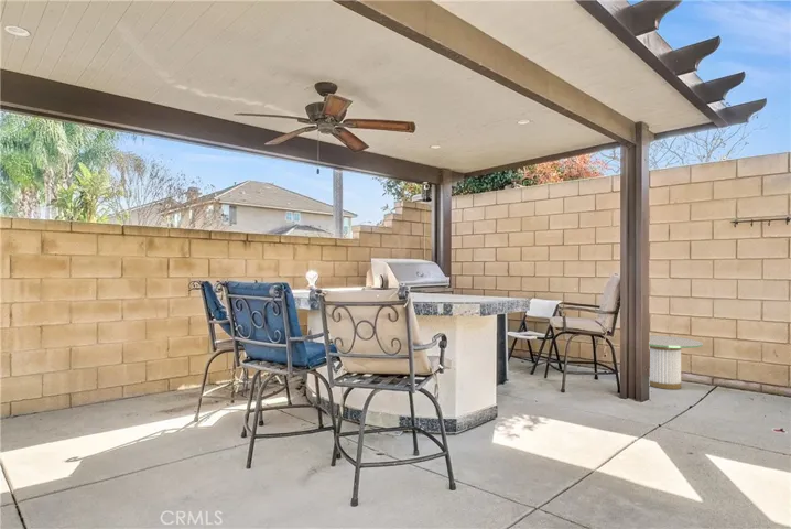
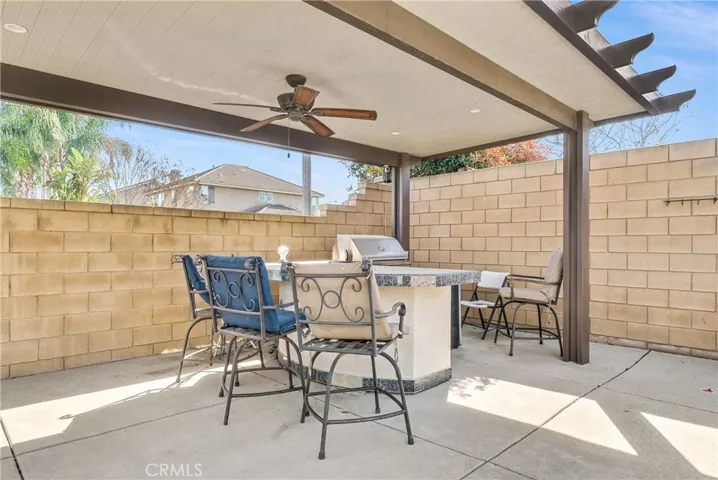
- side table [648,334,704,390]
